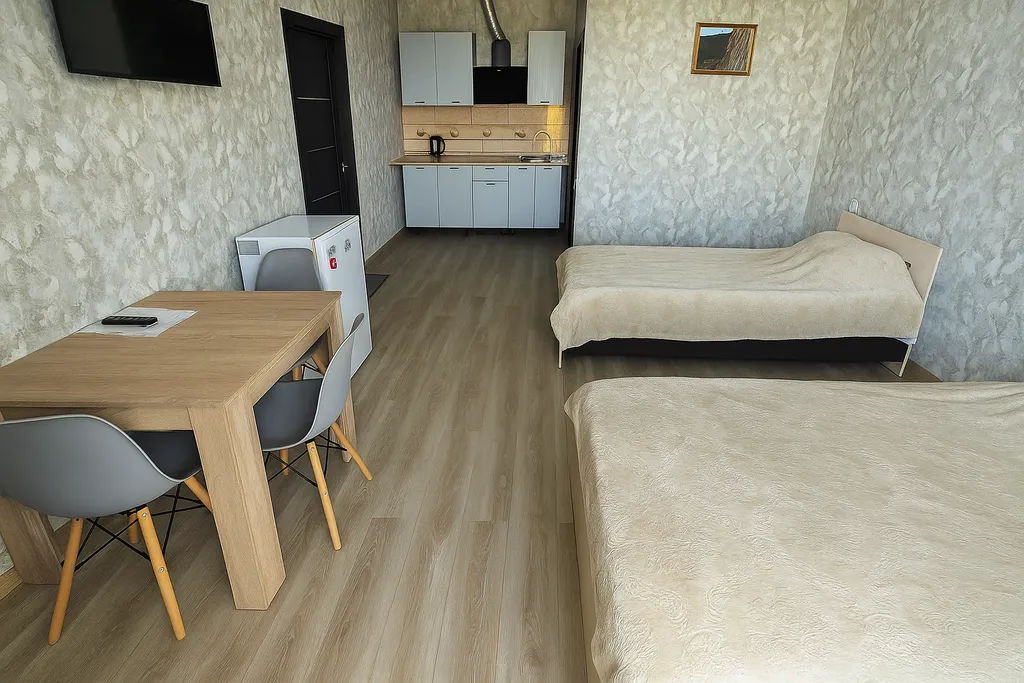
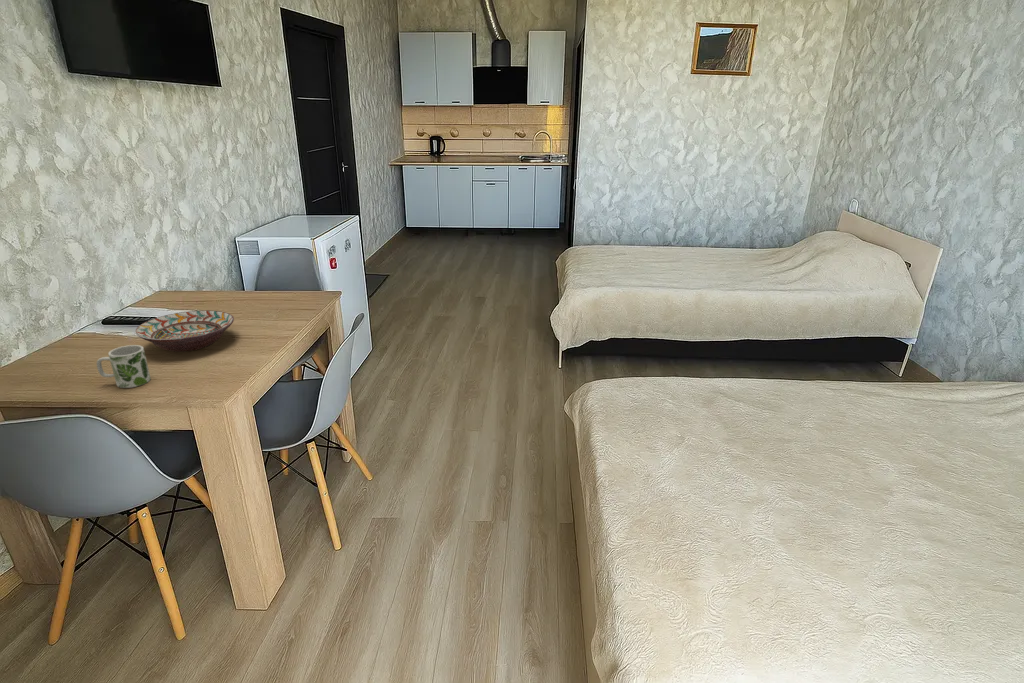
+ decorative bowl [134,309,235,353]
+ mug [96,344,152,389]
